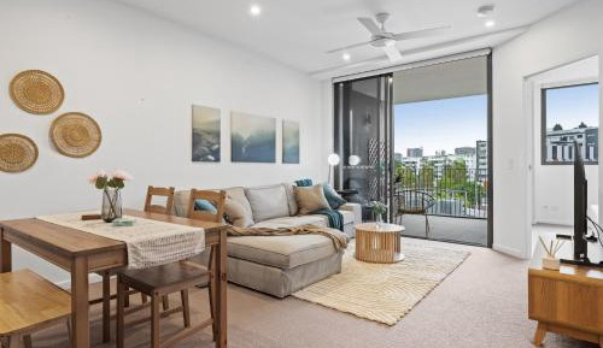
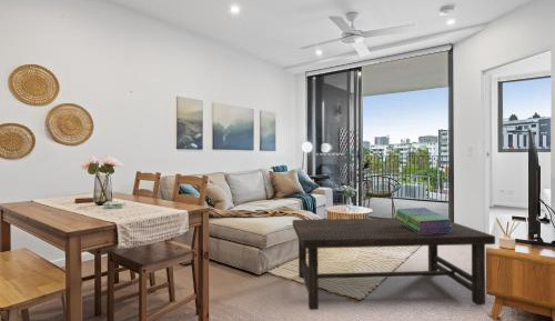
+ coffee table [292,217,496,311]
+ stack of books [393,207,452,233]
